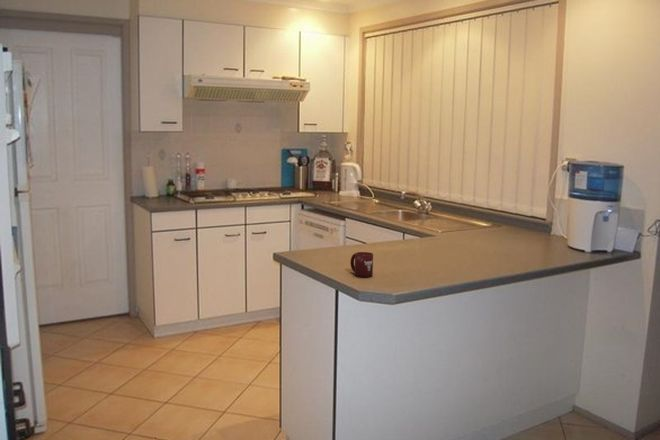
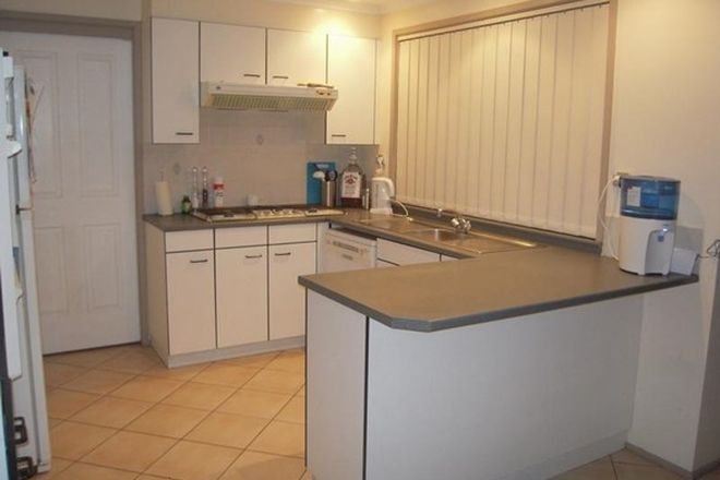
- cup [349,251,374,278]
